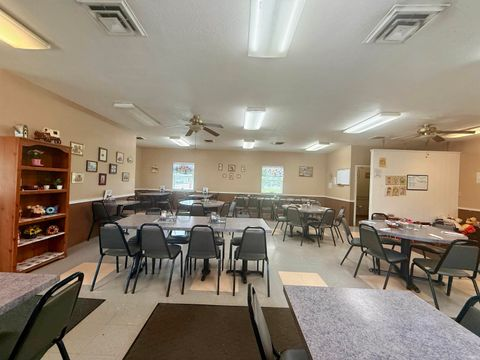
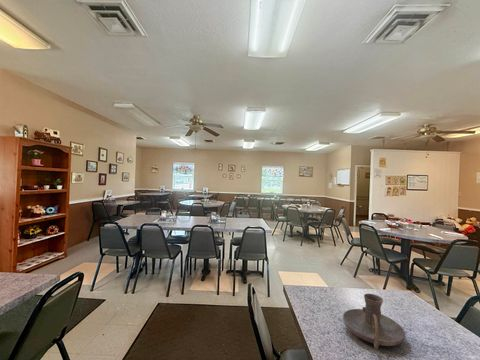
+ candle holder [342,293,406,350]
